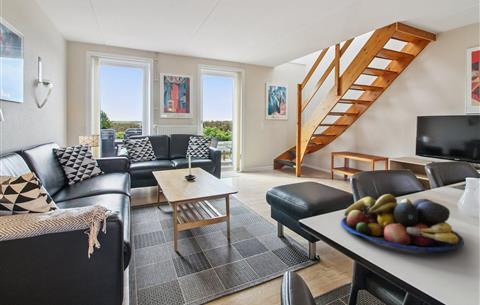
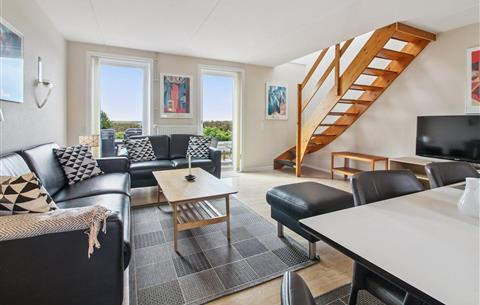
- fruit bowl [340,193,465,253]
